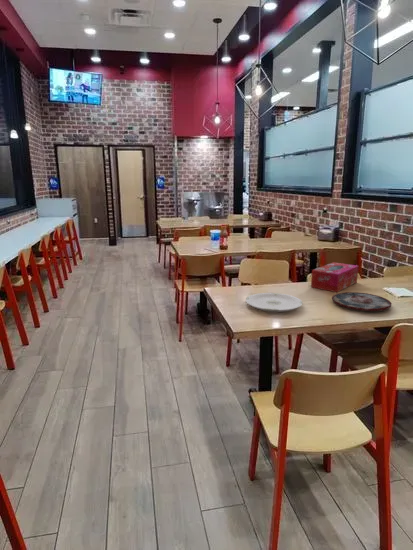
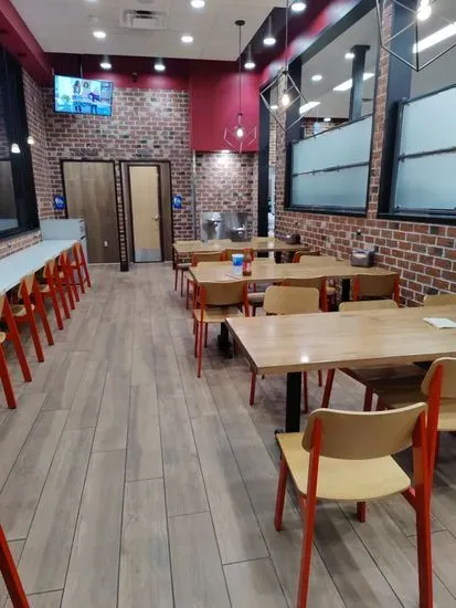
- plate [245,292,303,313]
- plate [331,291,392,312]
- tissue box [310,261,359,293]
